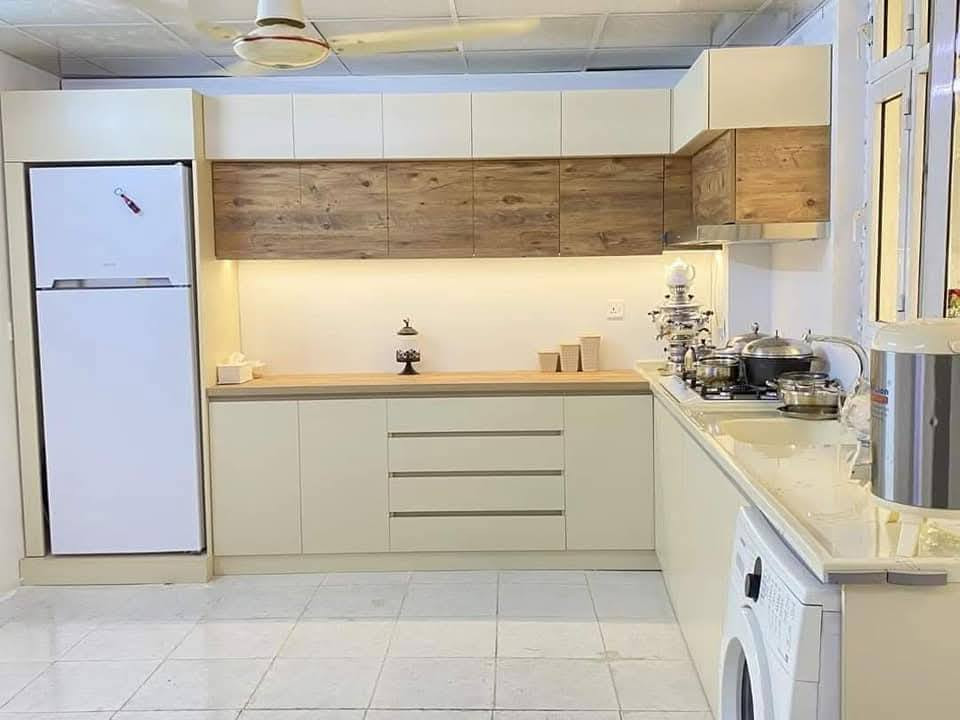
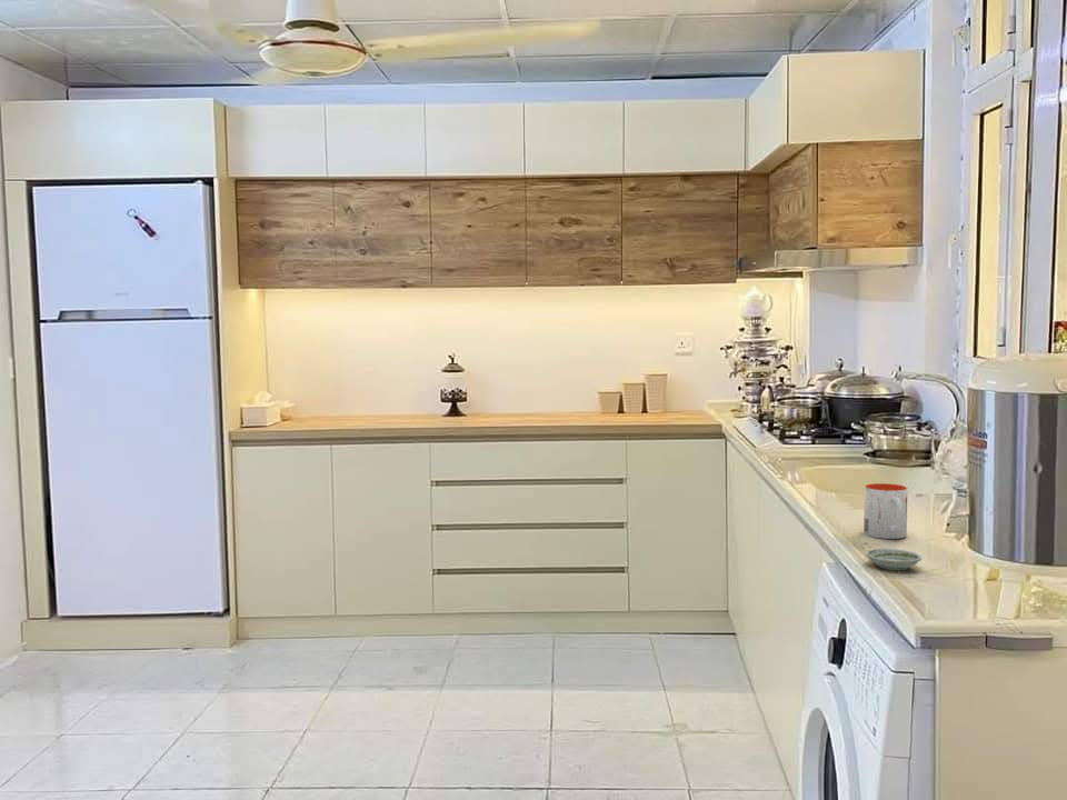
+ mug [862,482,908,540]
+ saucer [865,548,923,571]
